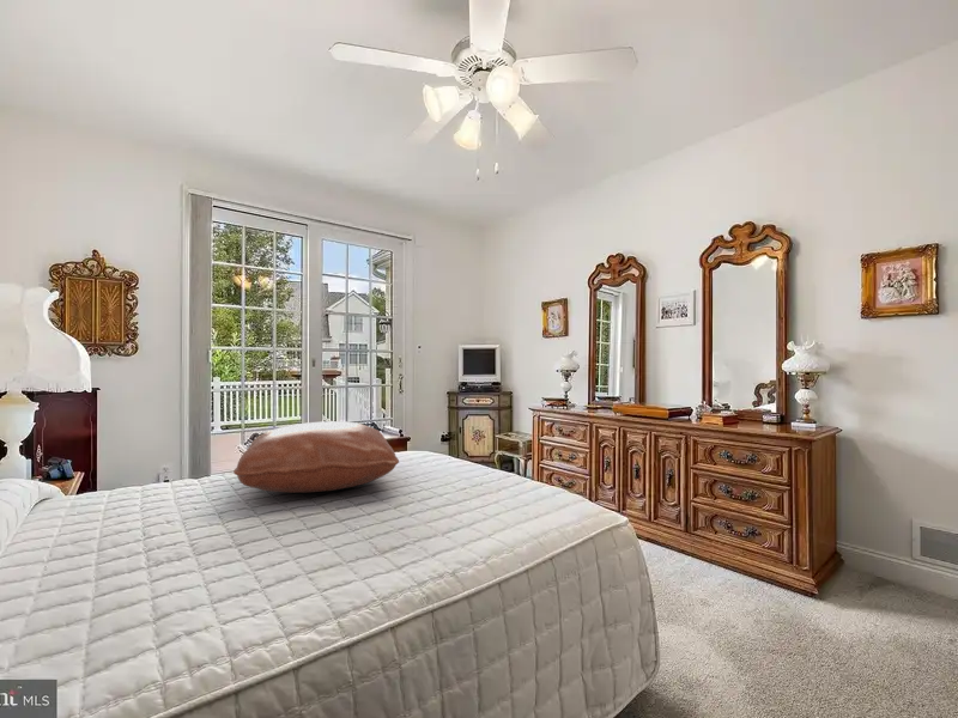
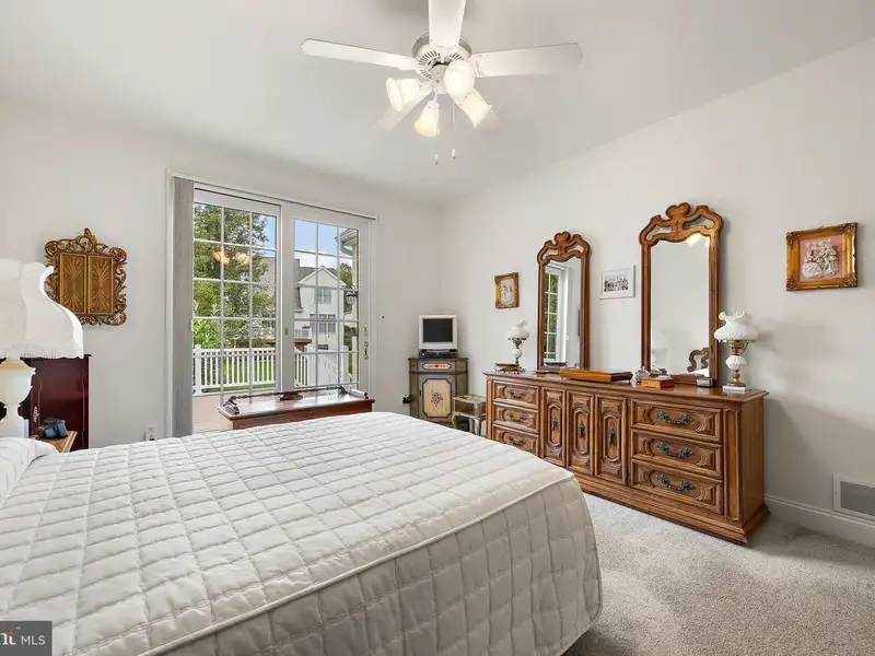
- pillow [232,420,400,494]
